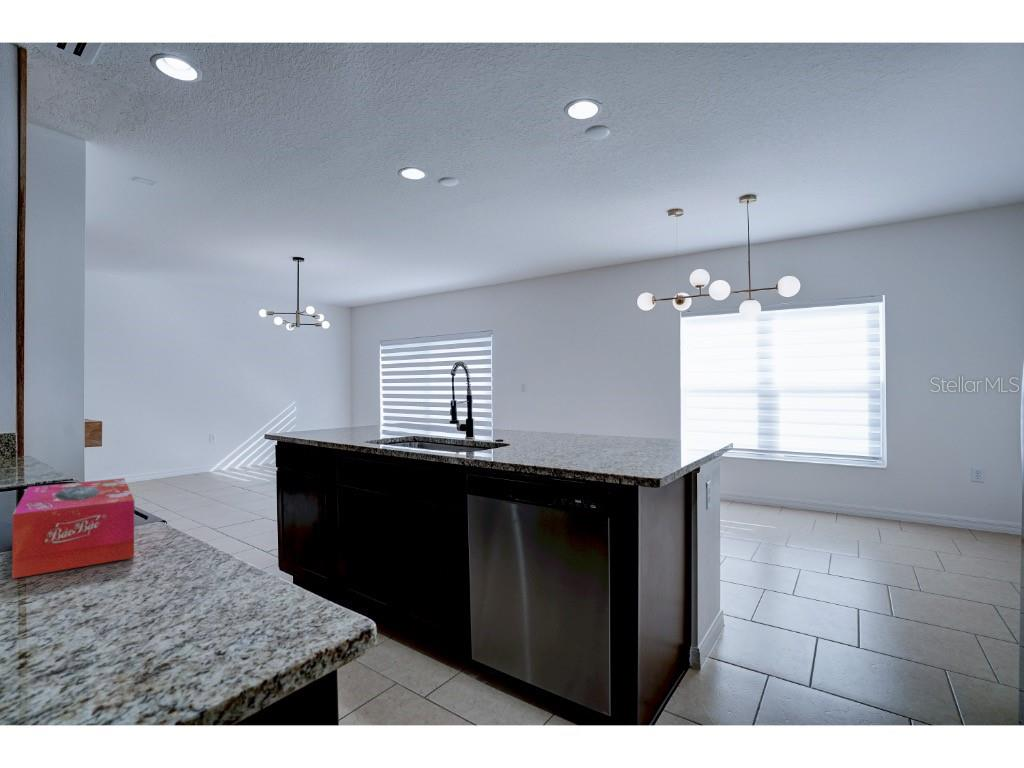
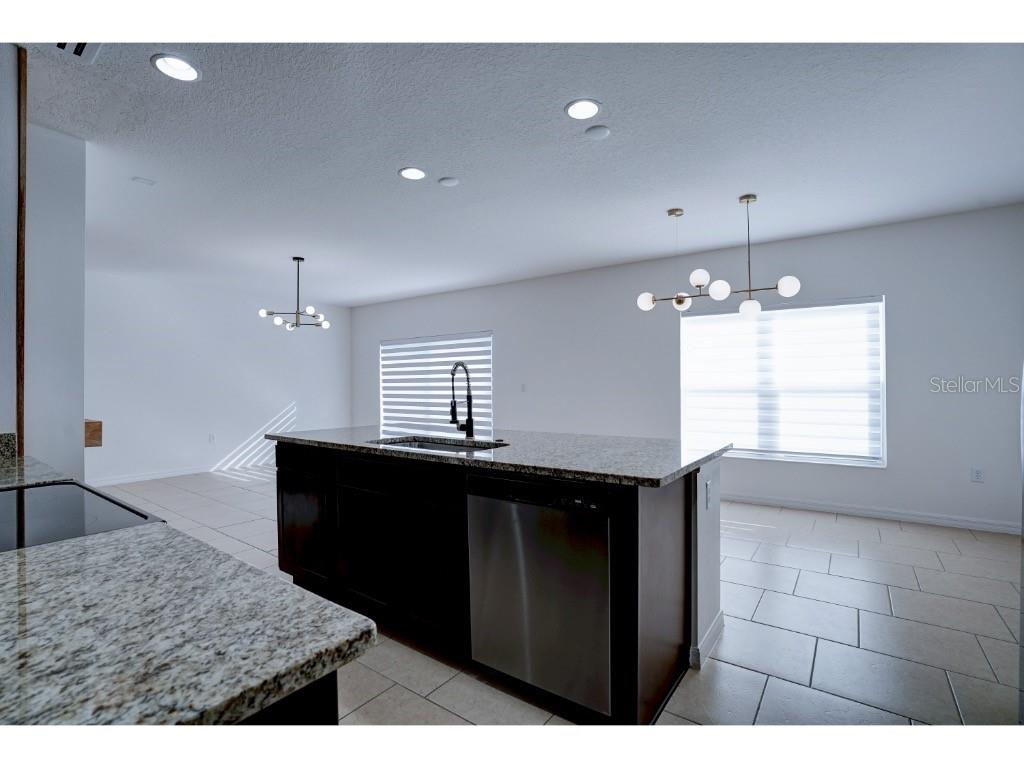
- tissue box [11,477,135,579]
